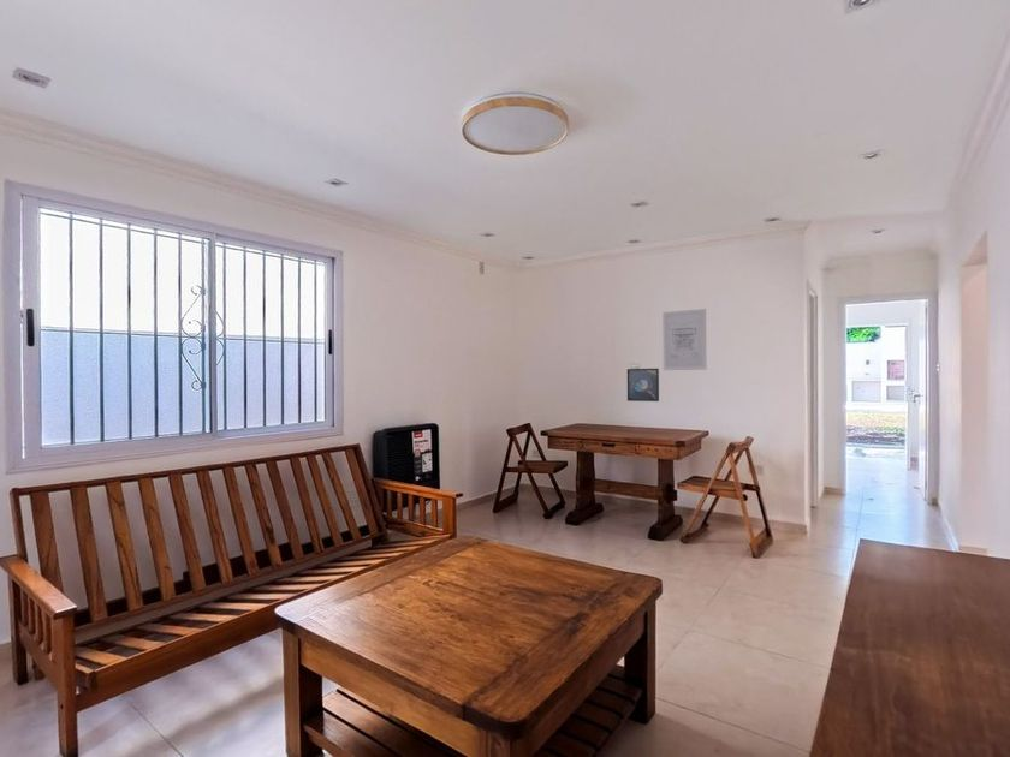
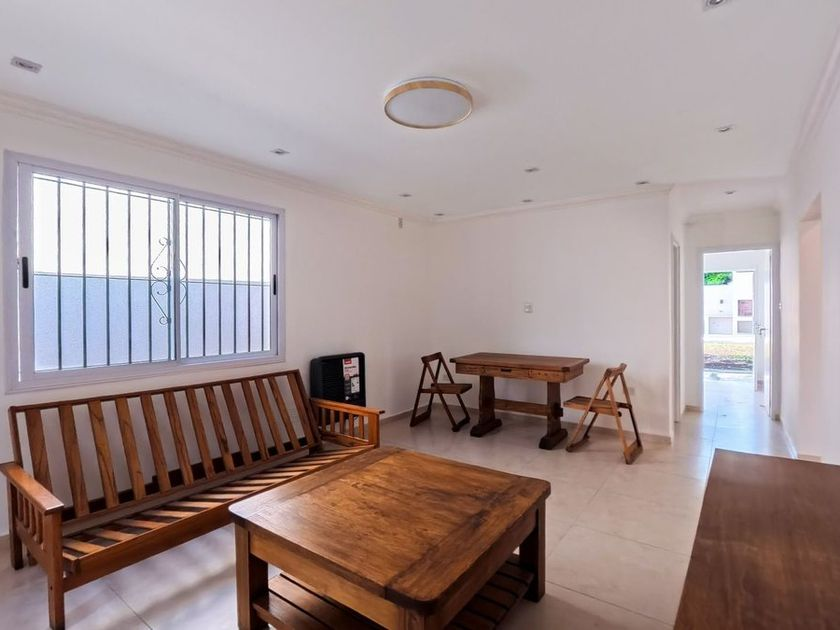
- wall art [661,308,708,371]
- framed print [626,368,660,403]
